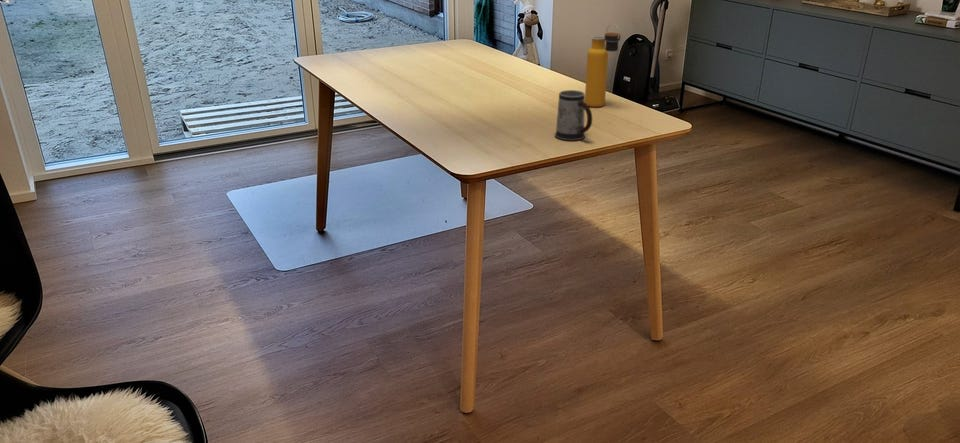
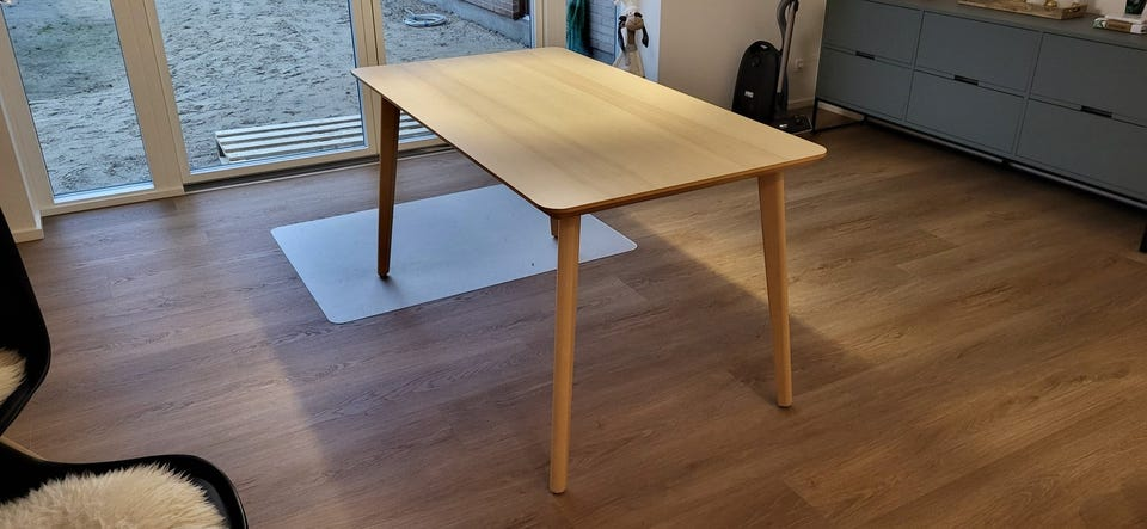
- water bottle [584,23,622,108]
- mug [554,89,593,141]
